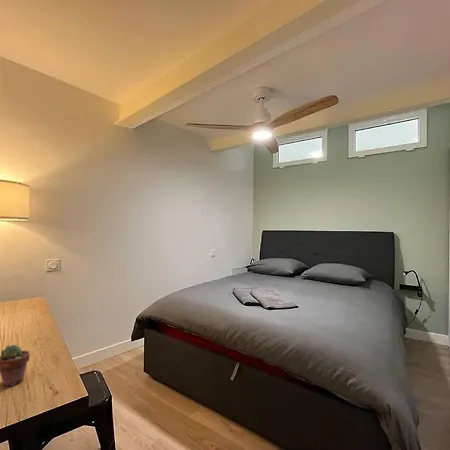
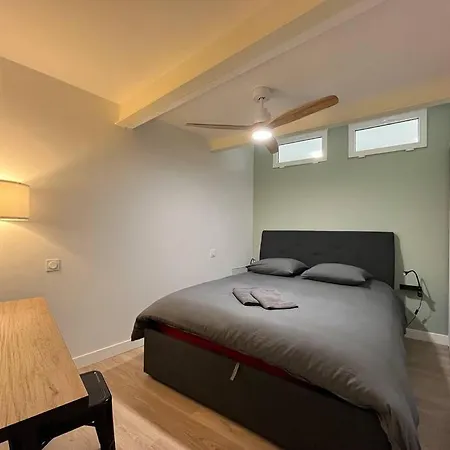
- potted succulent [0,344,31,387]
